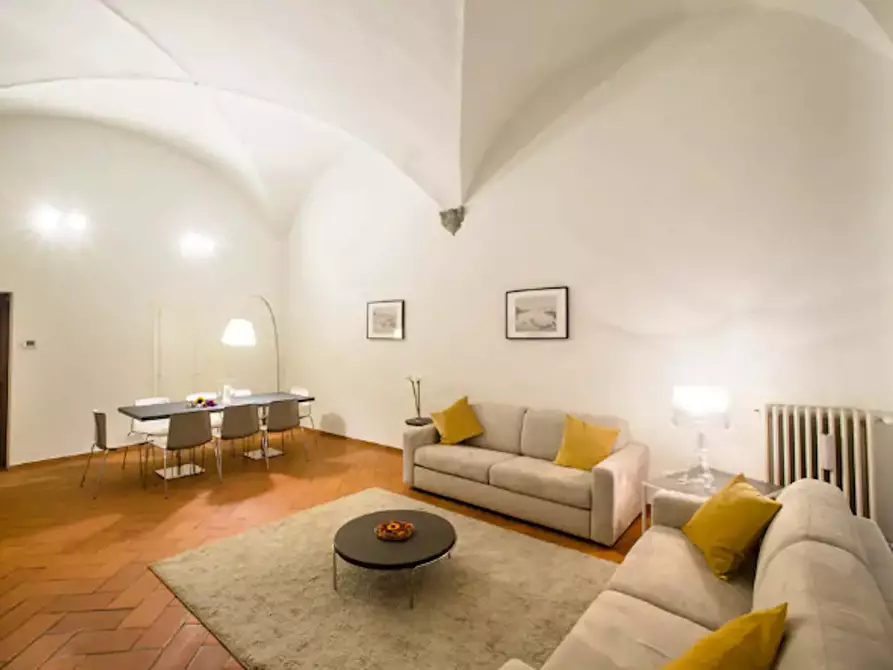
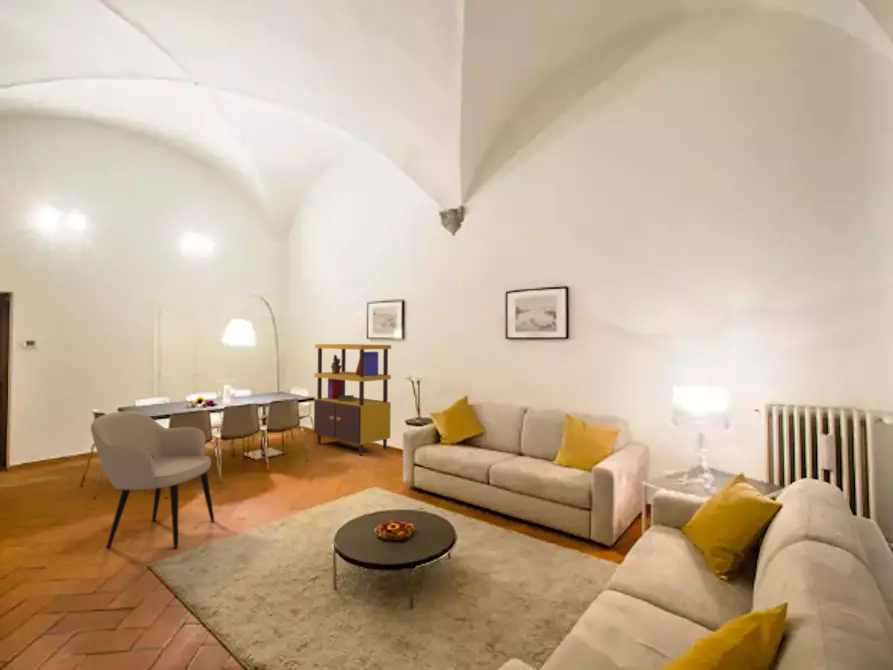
+ armchair [90,410,216,550]
+ bookcase [313,343,392,456]
